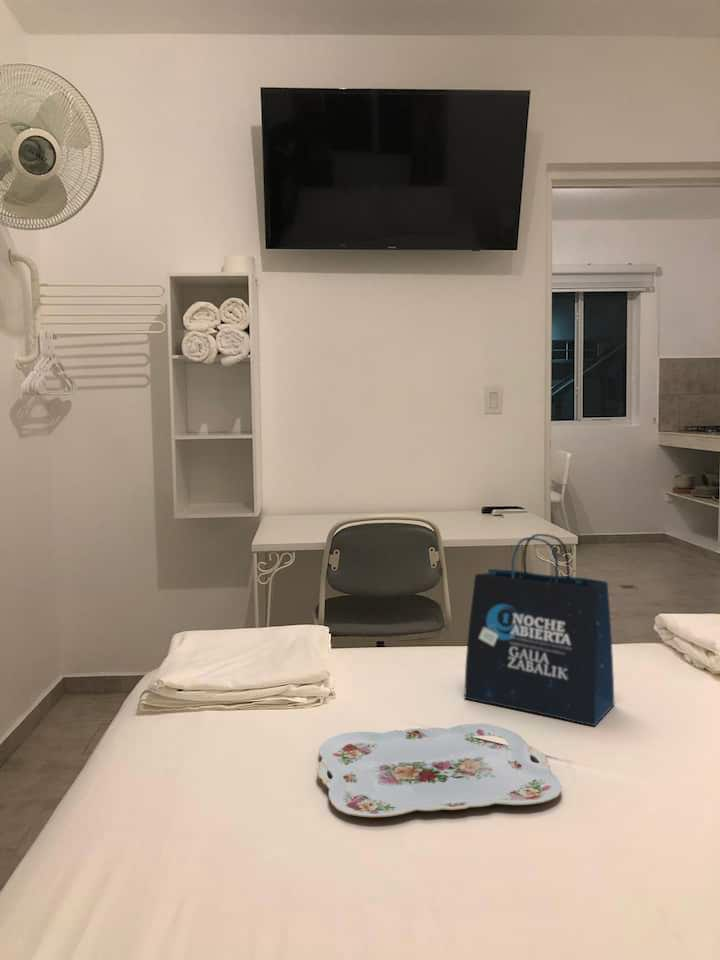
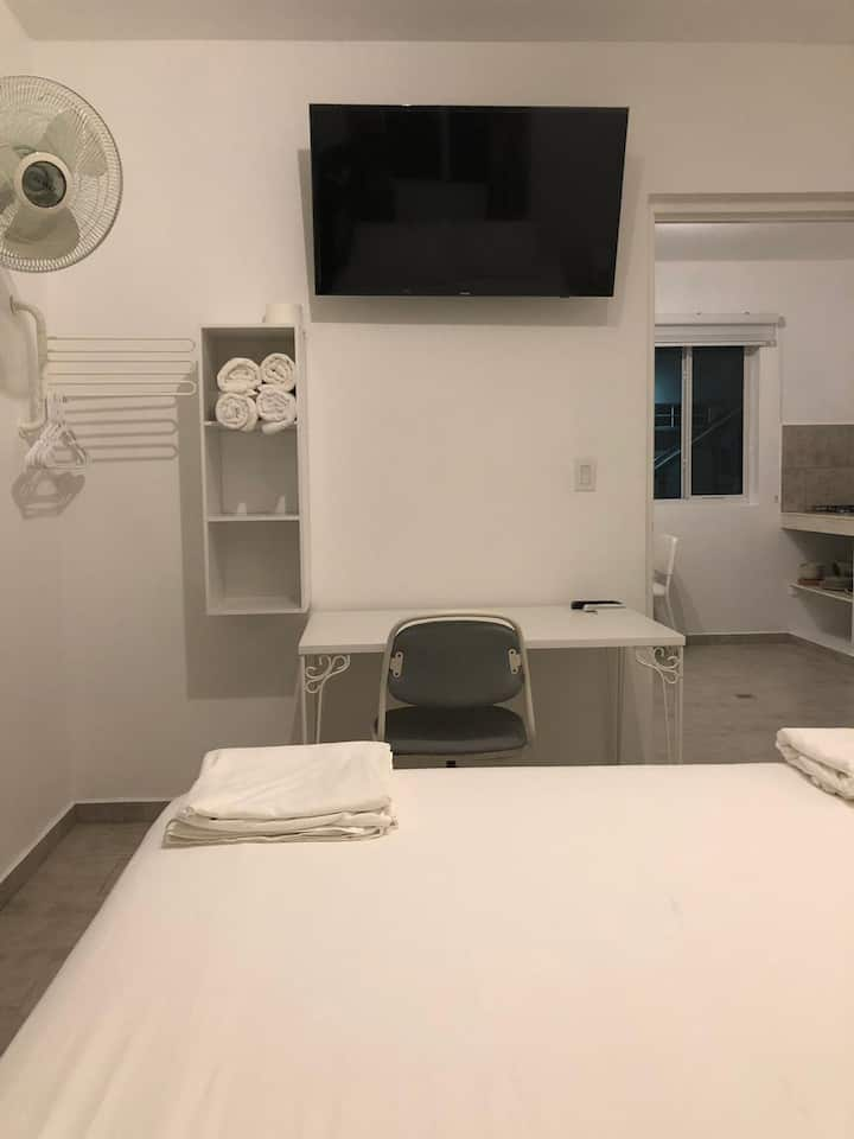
- tote bag [463,533,616,727]
- serving tray [316,723,563,818]
